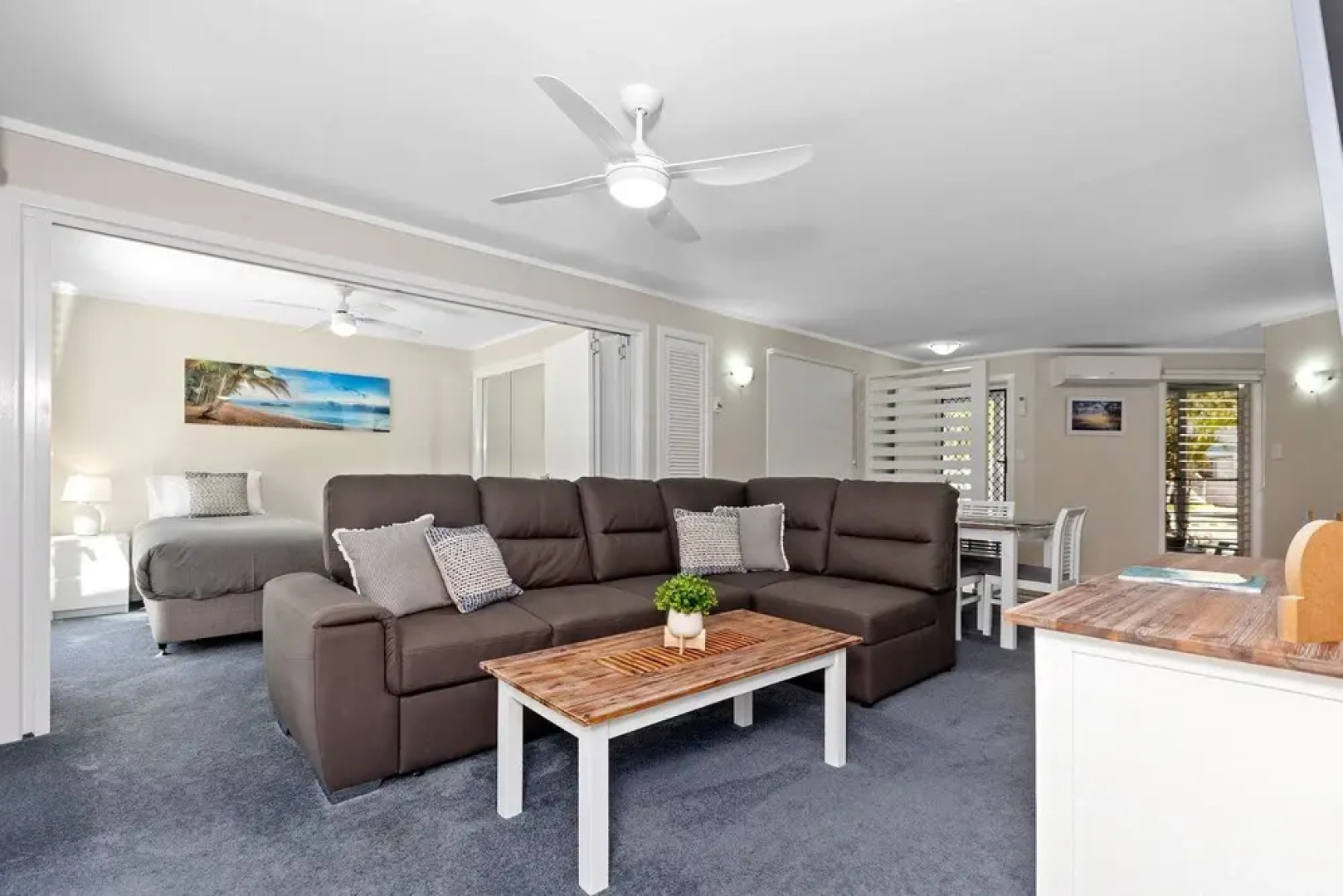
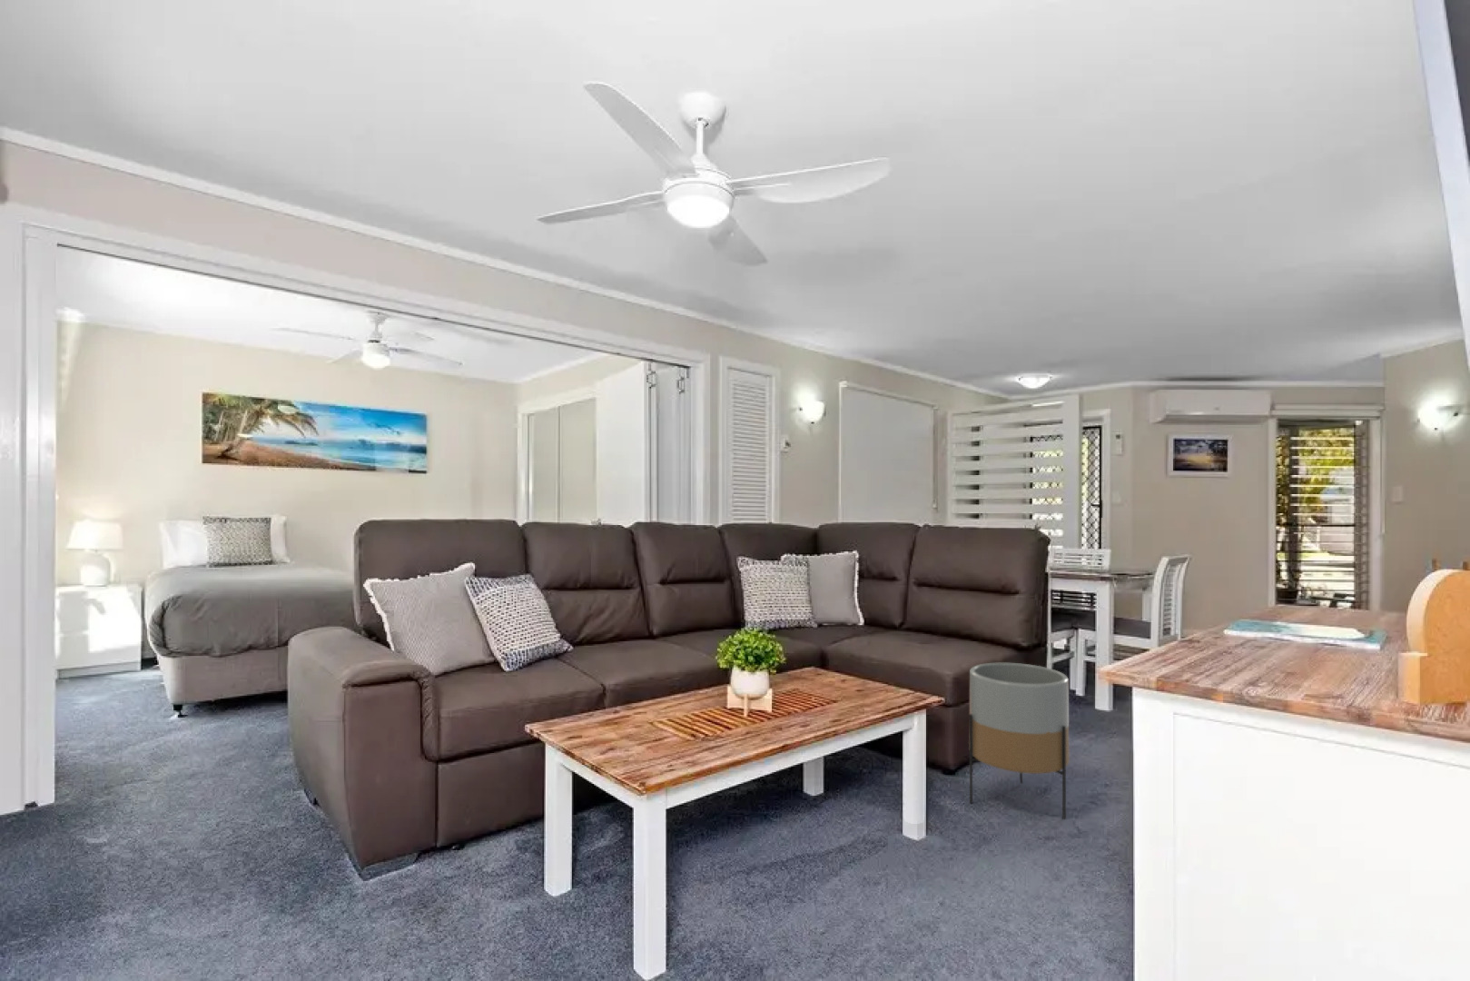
+ planter [968,662,1070,820]
